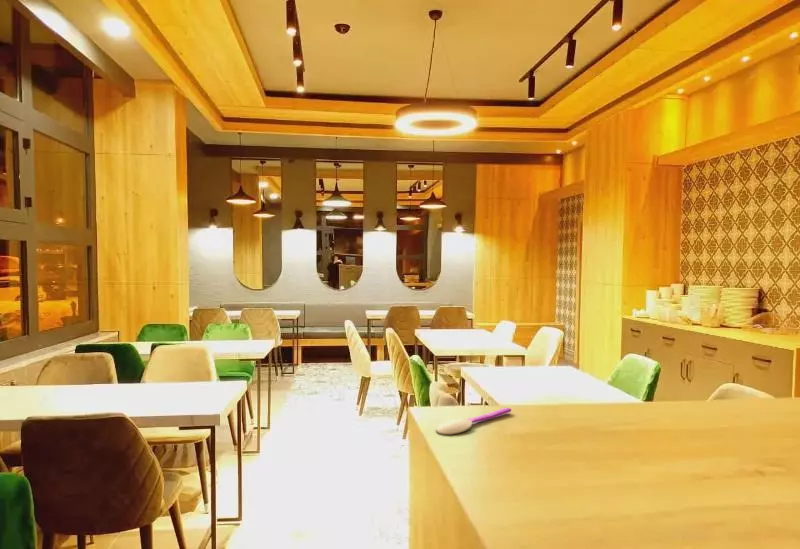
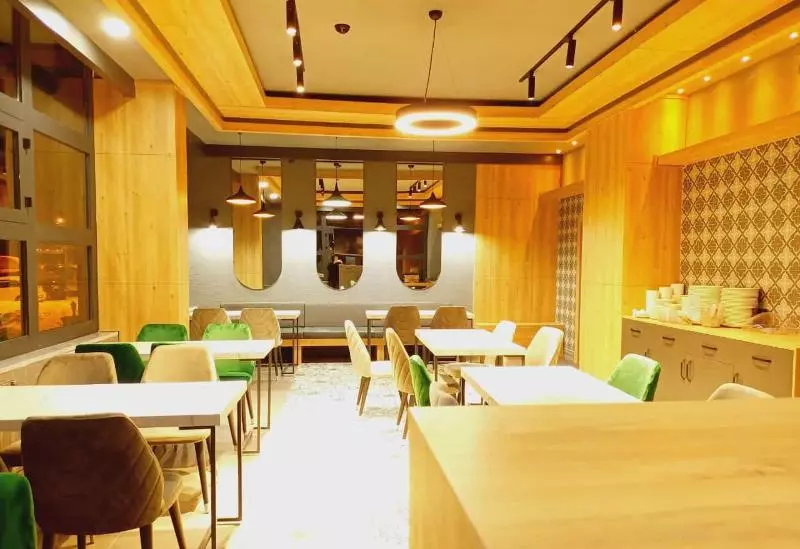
- spoon [435,407,512,435]
